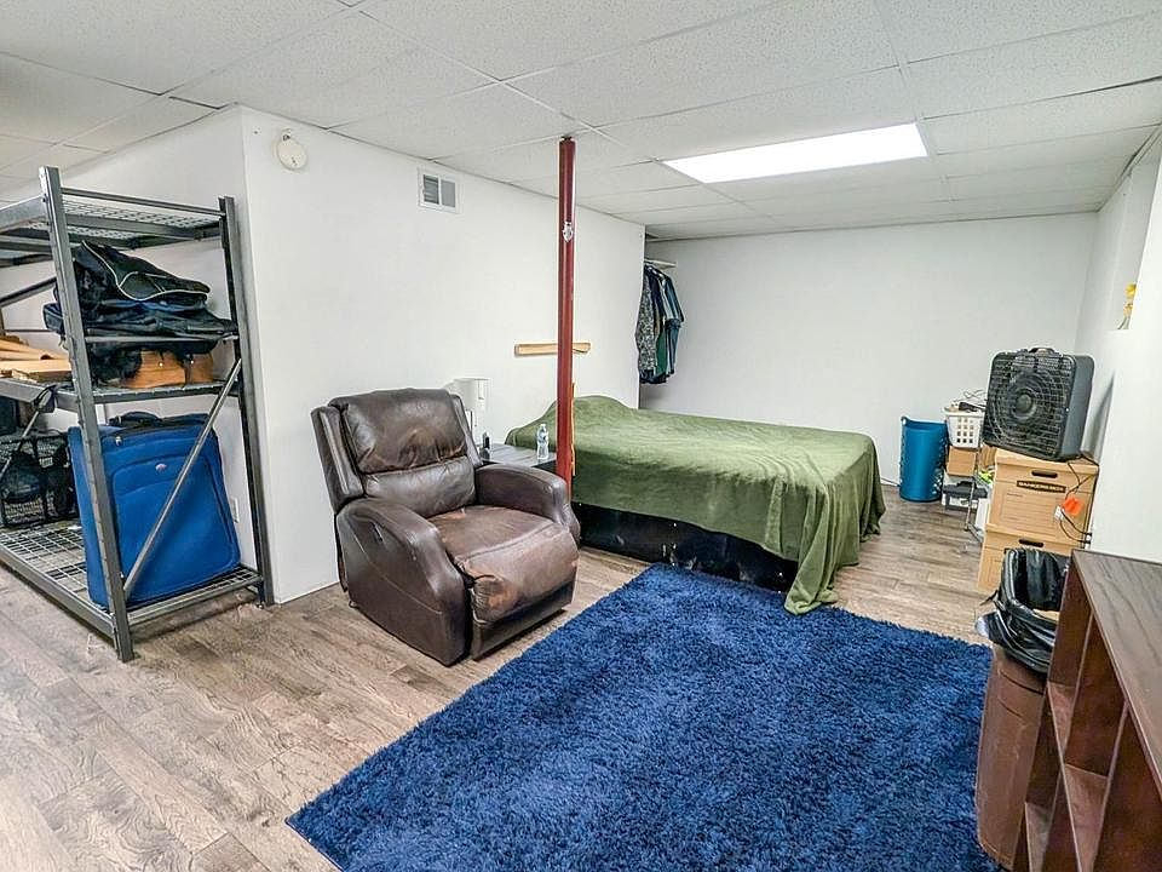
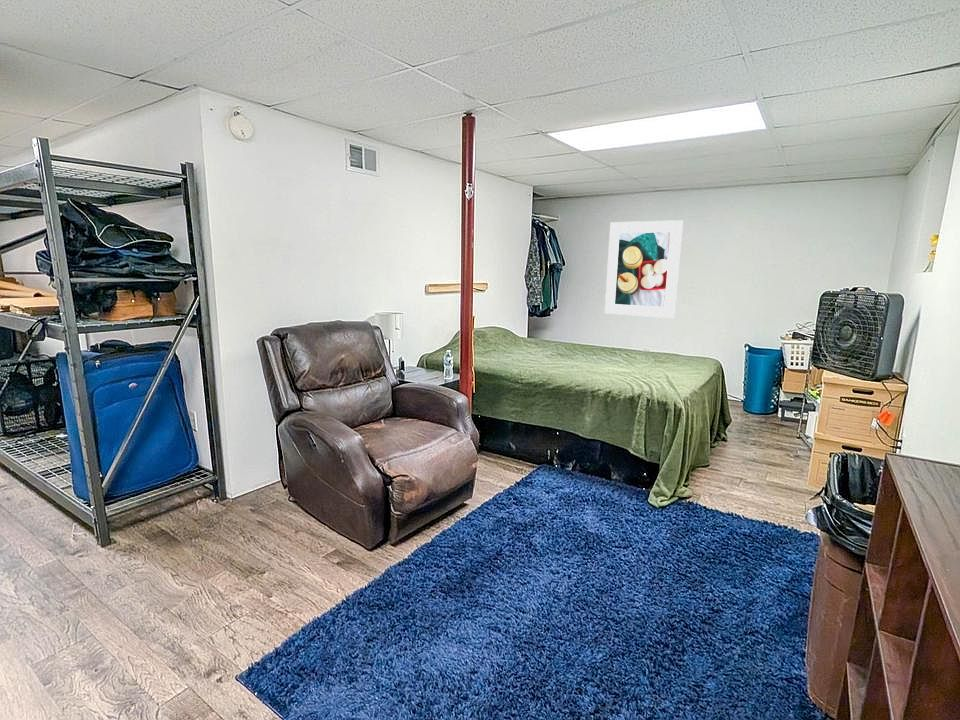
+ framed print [604,219,684,319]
